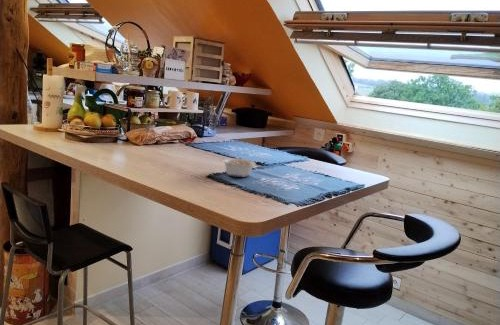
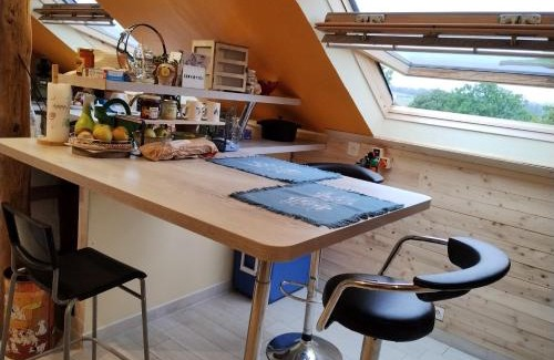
- legume [220,157,257,178]
